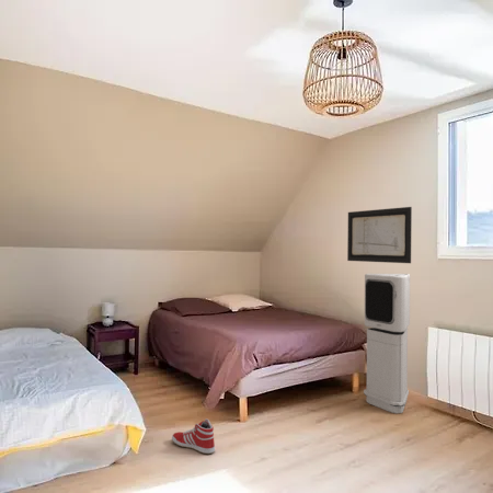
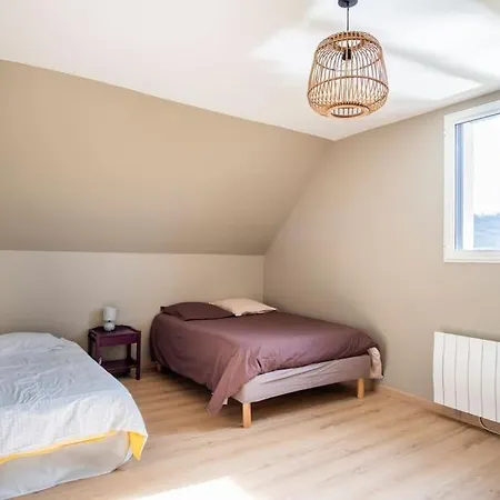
- air purifier [363,273,411,414]
- wall art [346,206,413,264]
- sneaker [171,417,216,455]
